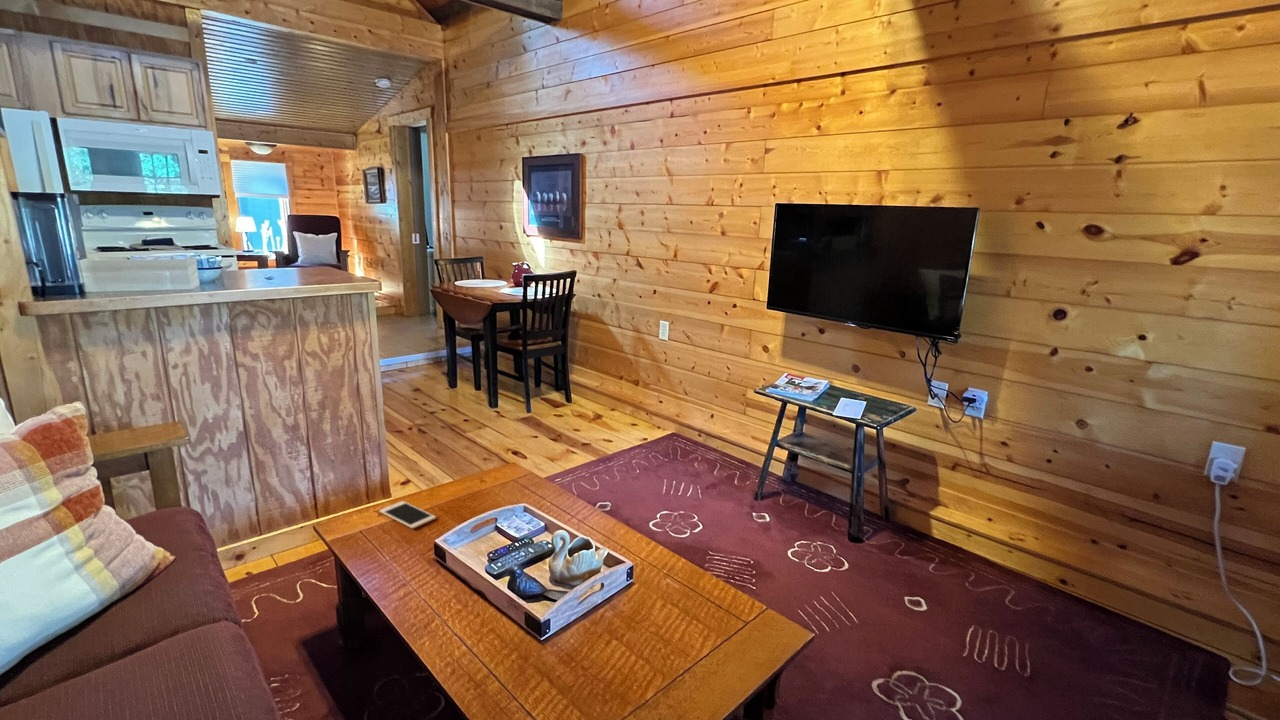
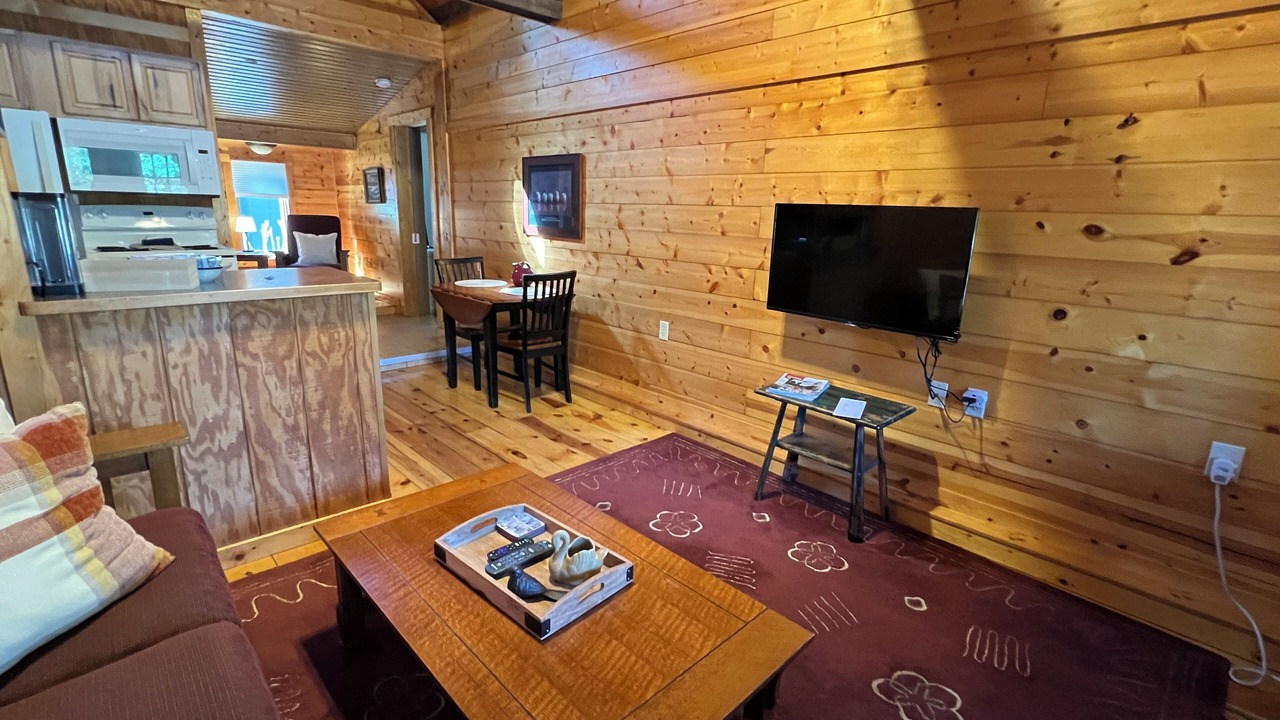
- cell phone [378,500,437,530]
